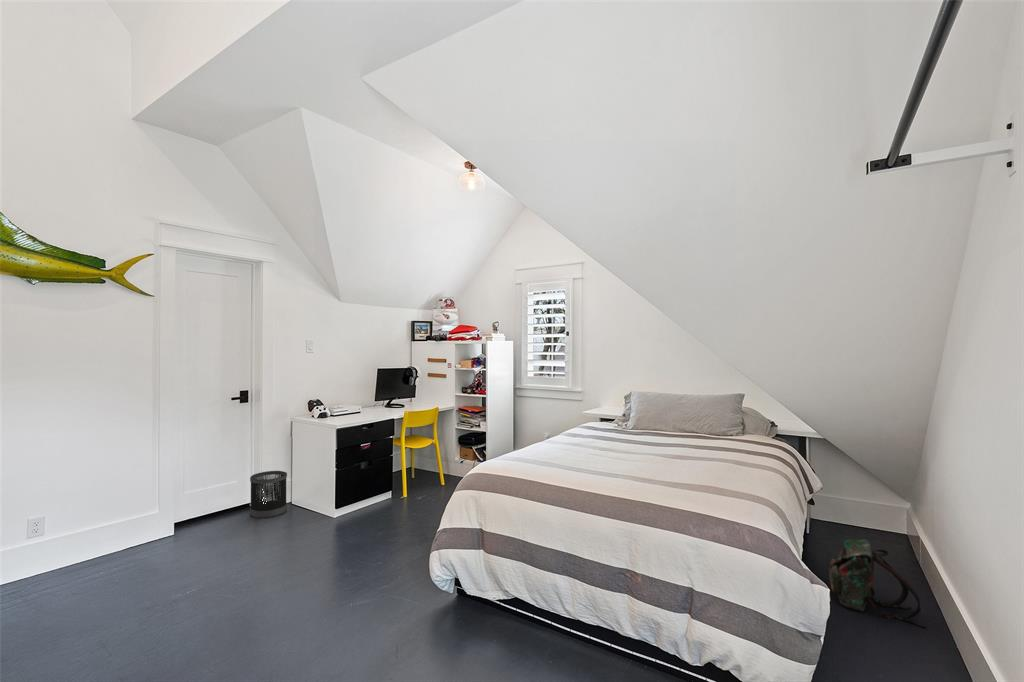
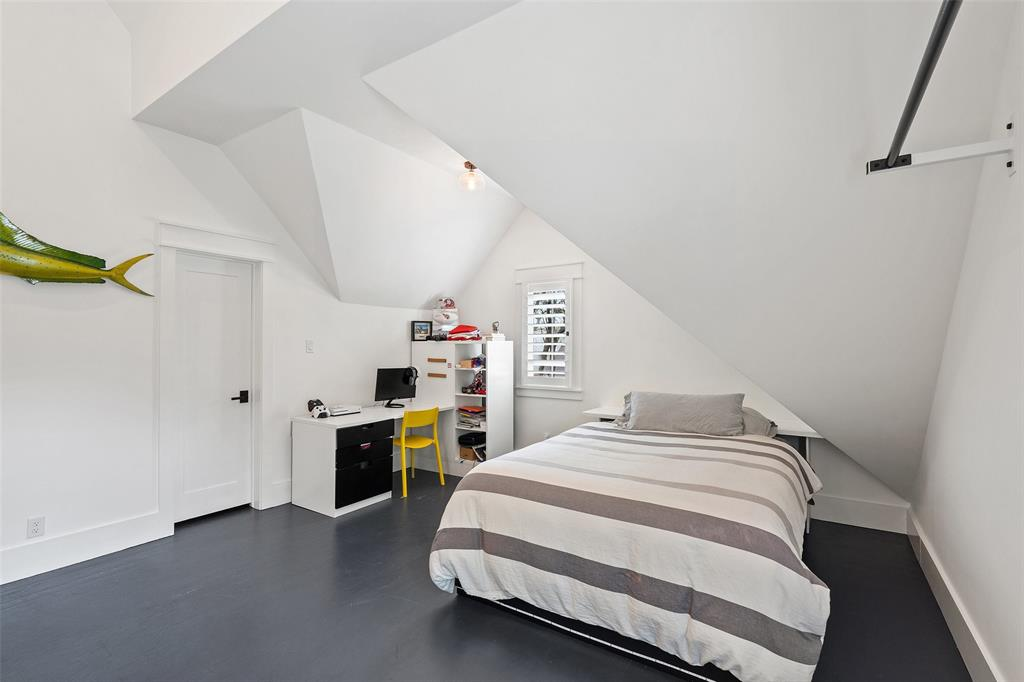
- backpack [828,538,929,630]
- wastebasket [249,470,288,519]
